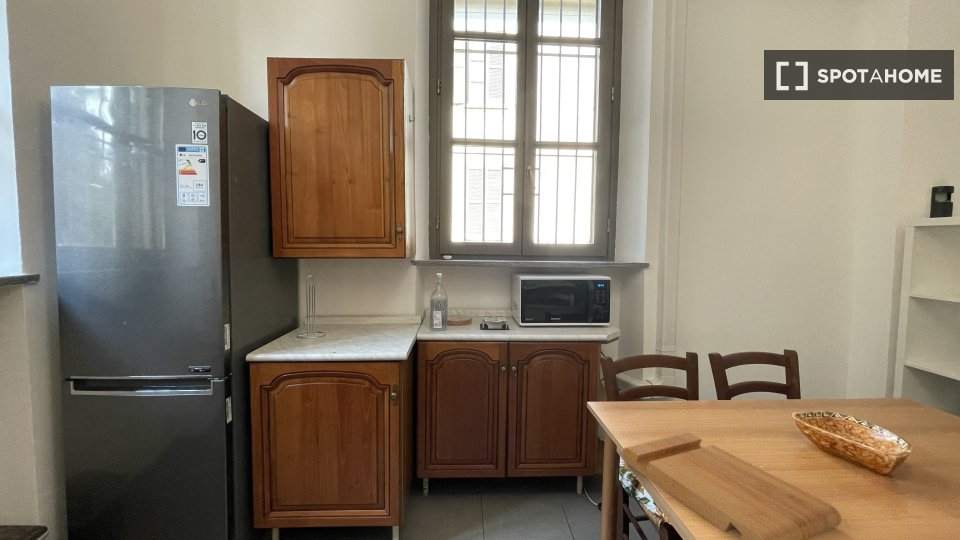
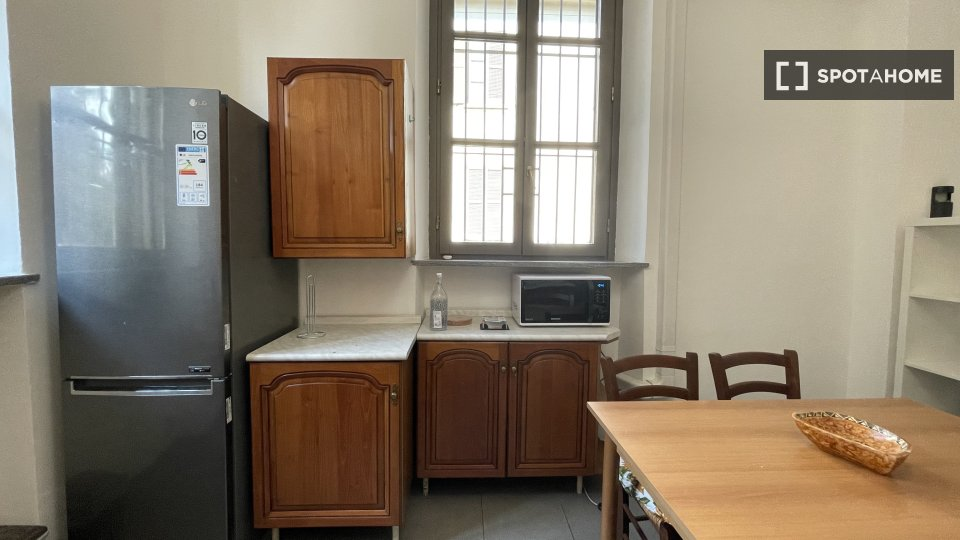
- cutting board [622,432,842,540]
